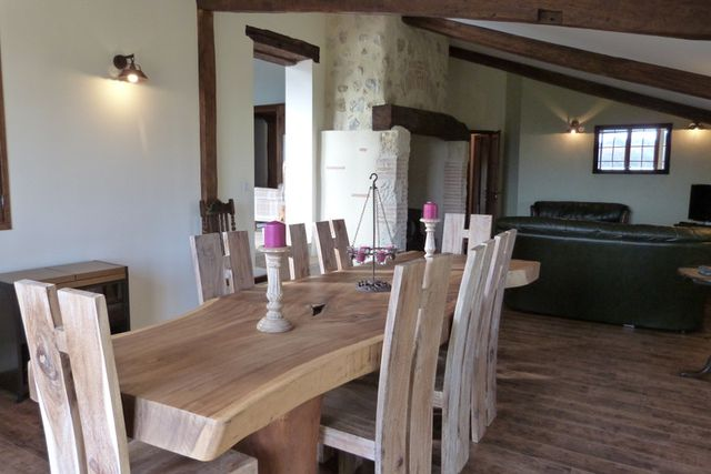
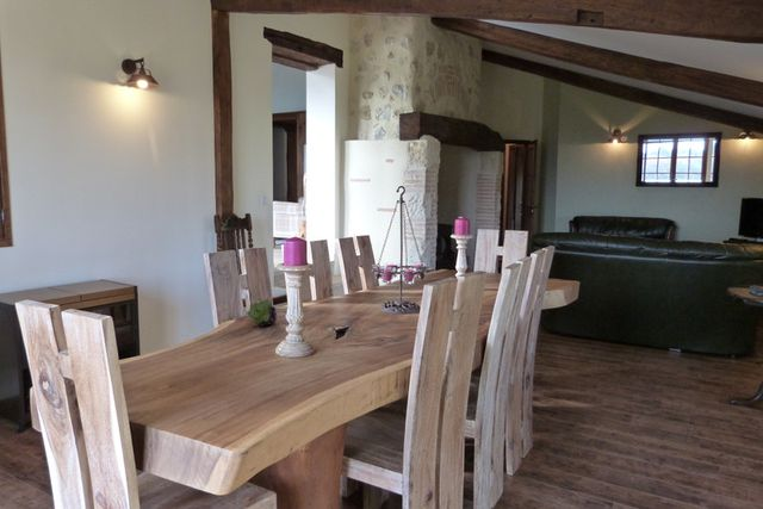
+ fruit [246,297,278,328]
